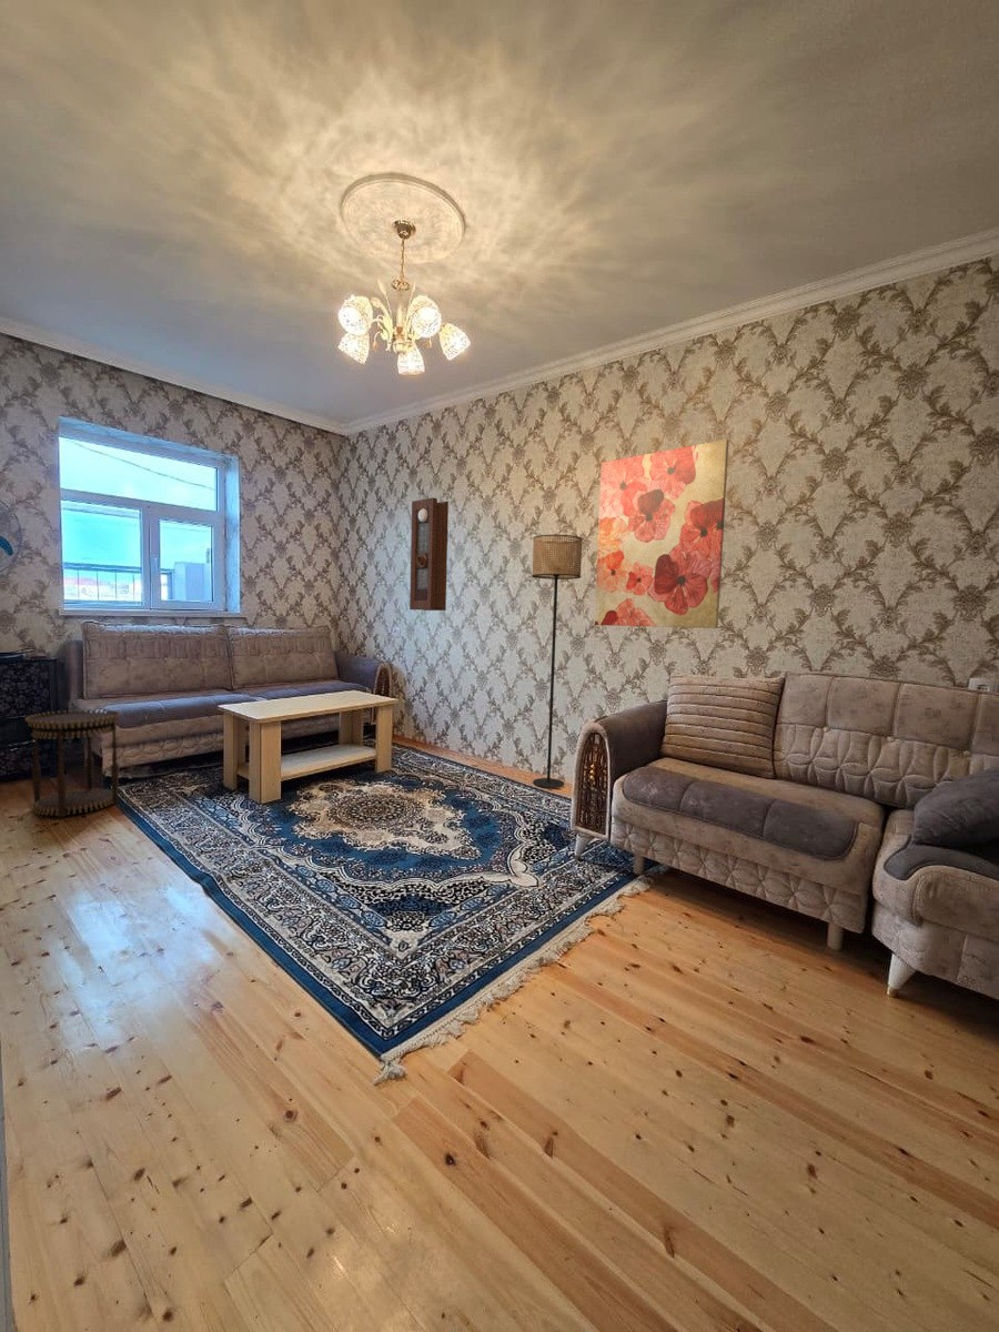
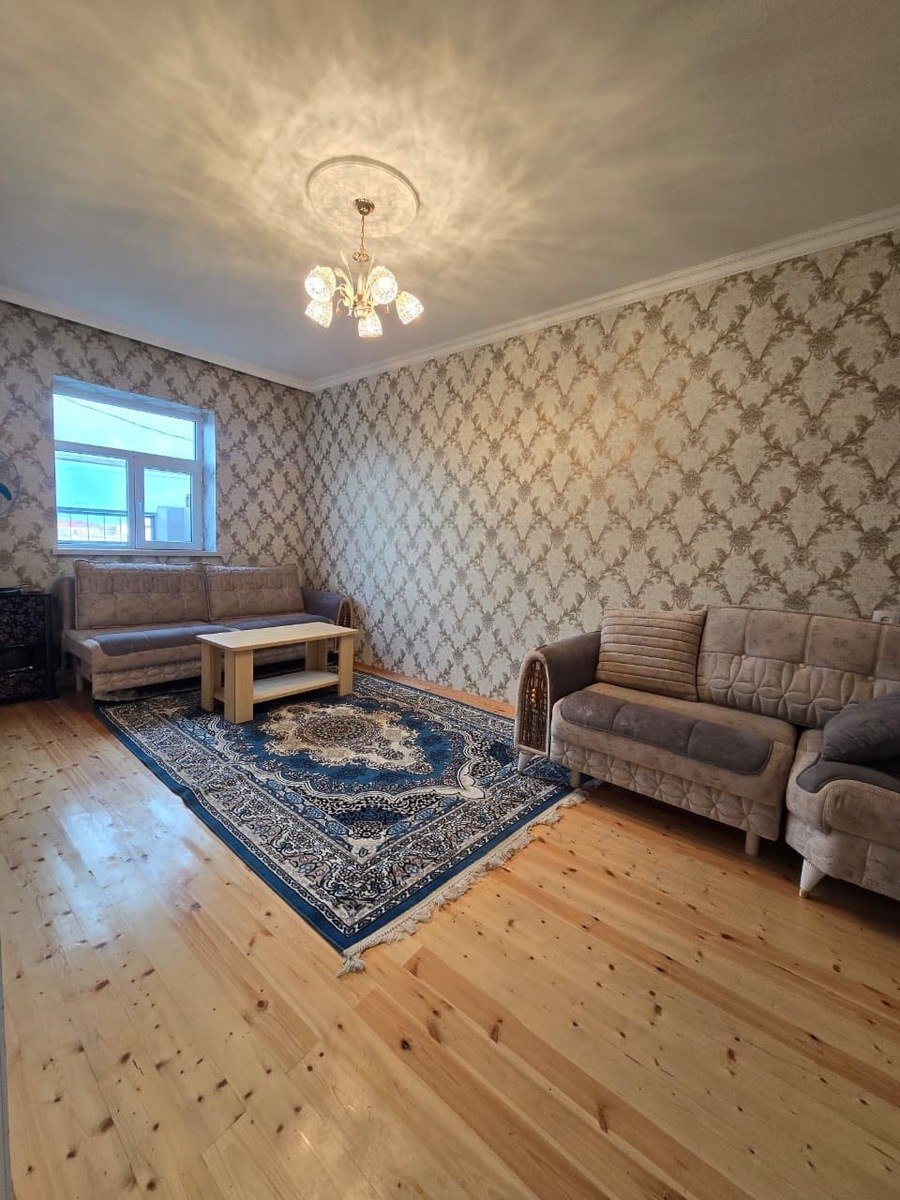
- side table [24,708,122,818]
- floor lamp [531,534,584,789]
- pendulum clock [408,496,450,612]
- wall art [594,438,730,629]
